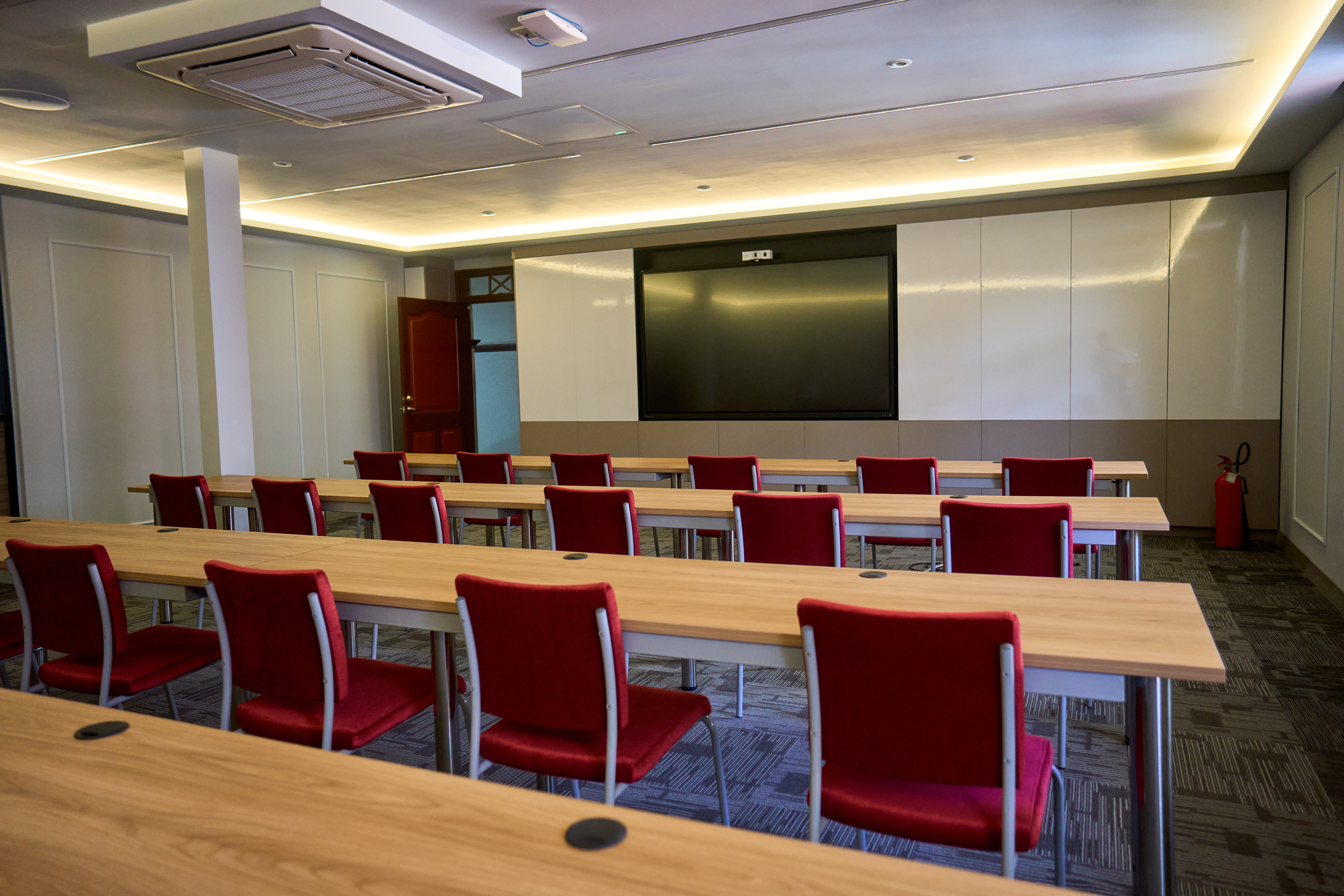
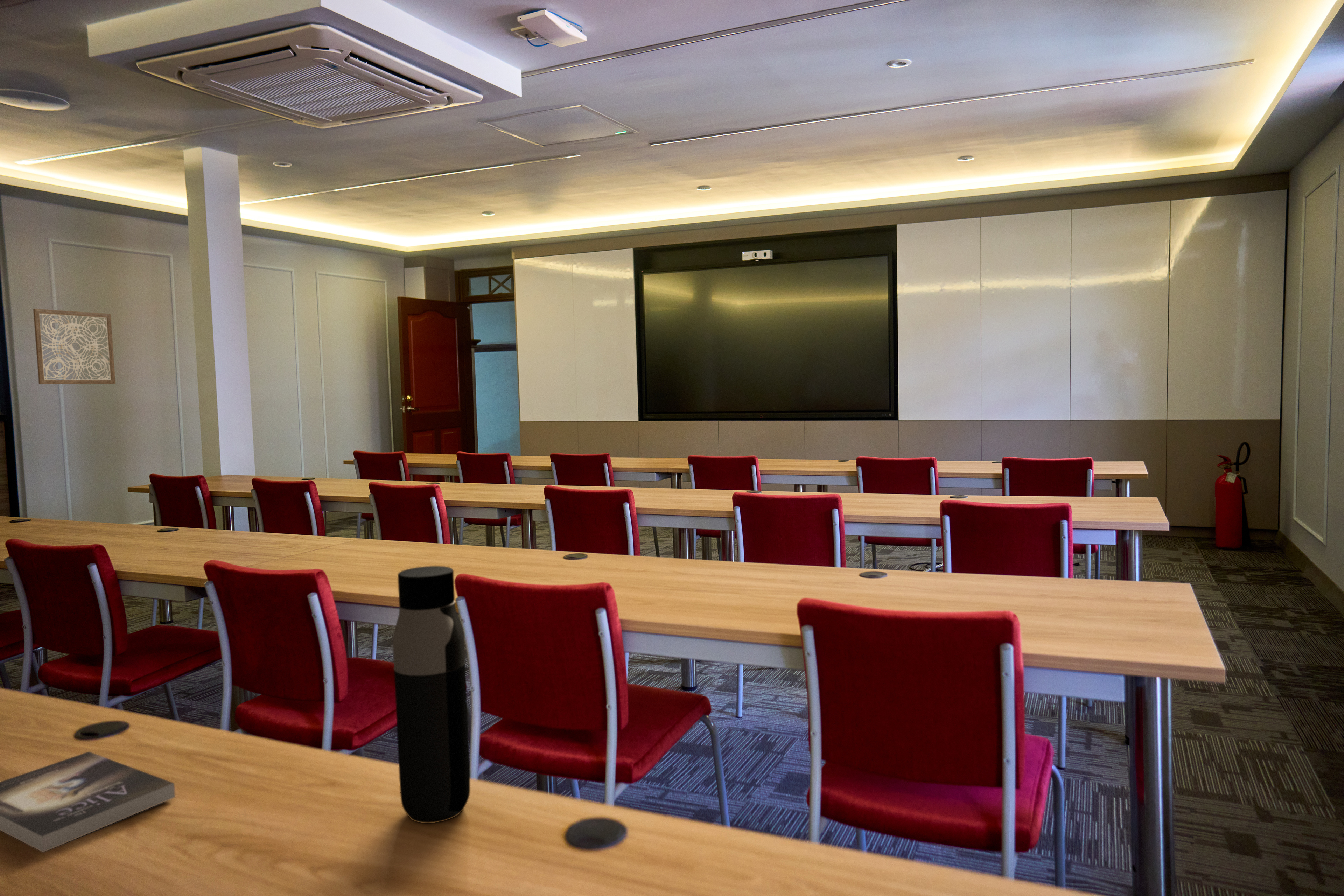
+ water bottle [392,566,470,824]
+ book [0,751,176,853]
+ wall art [33,308,116,385]
